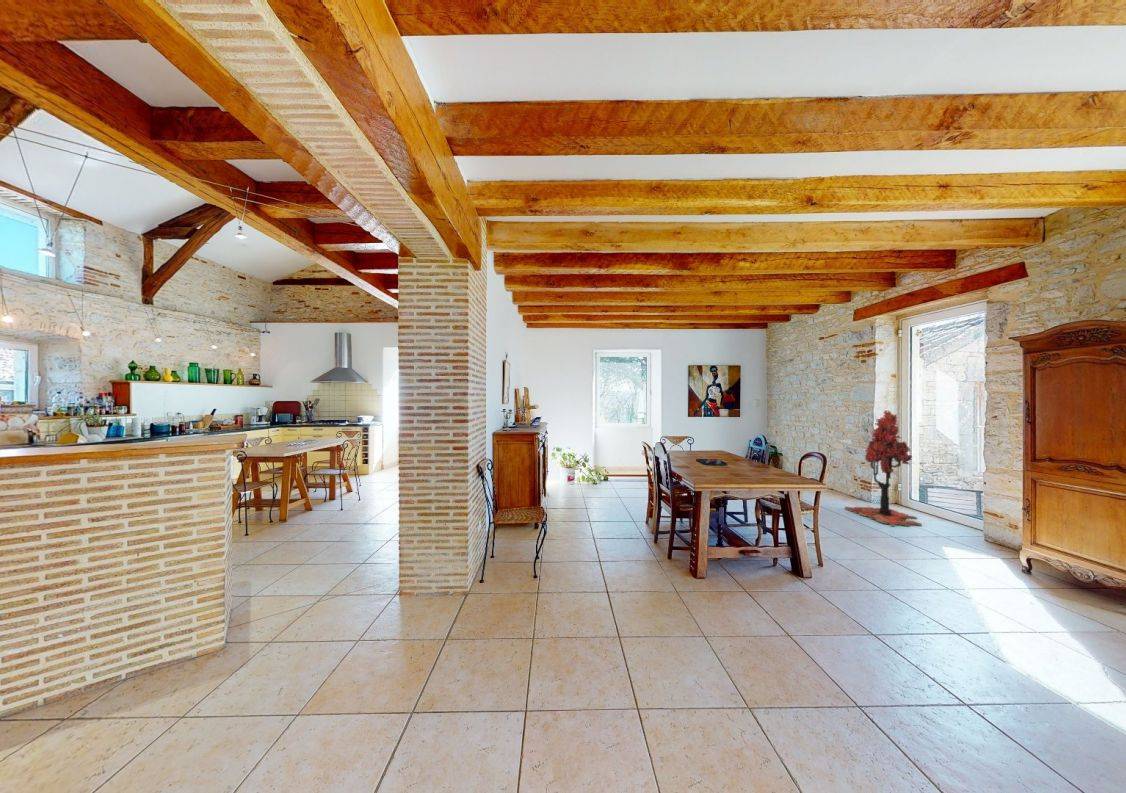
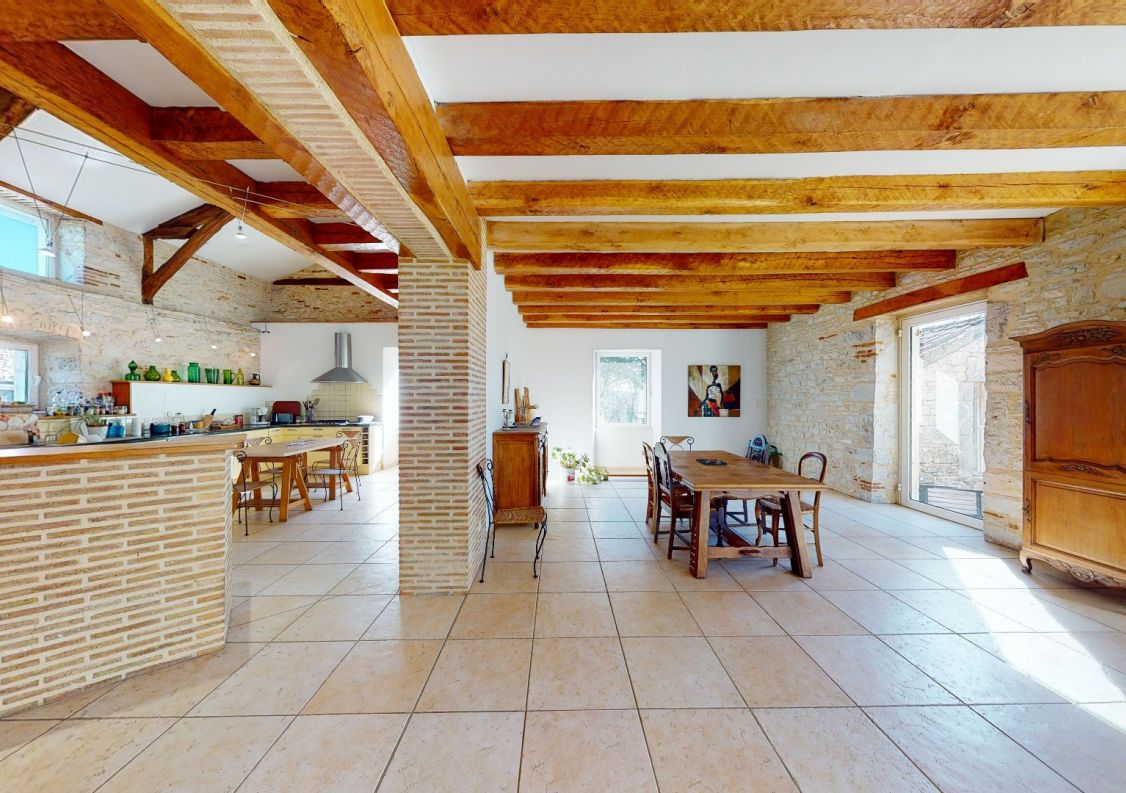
- tree [844,409,923,527]
